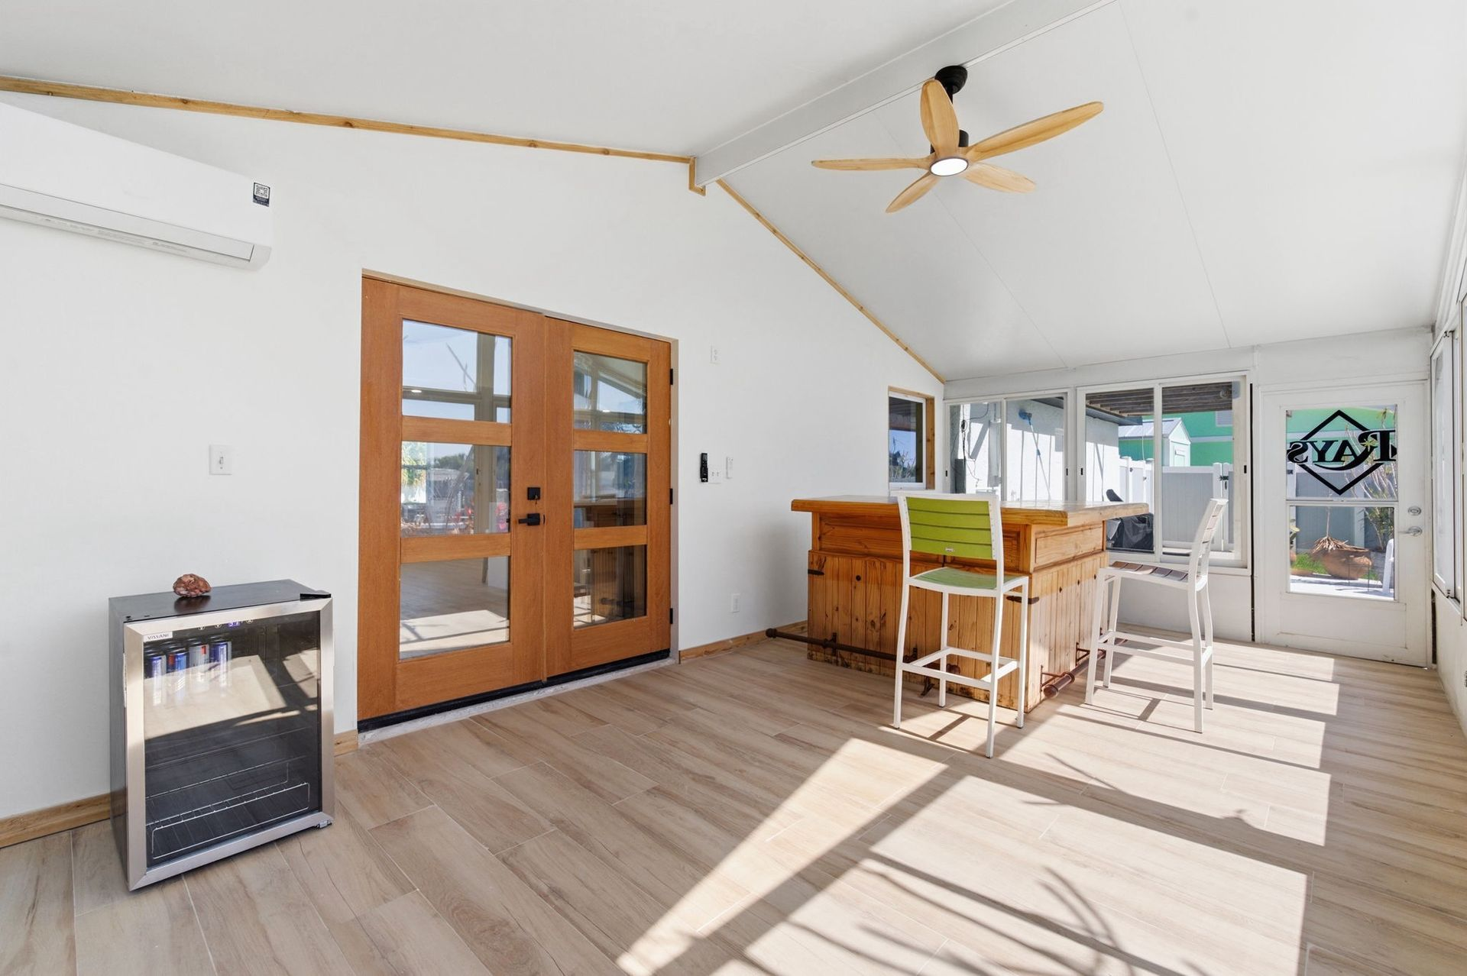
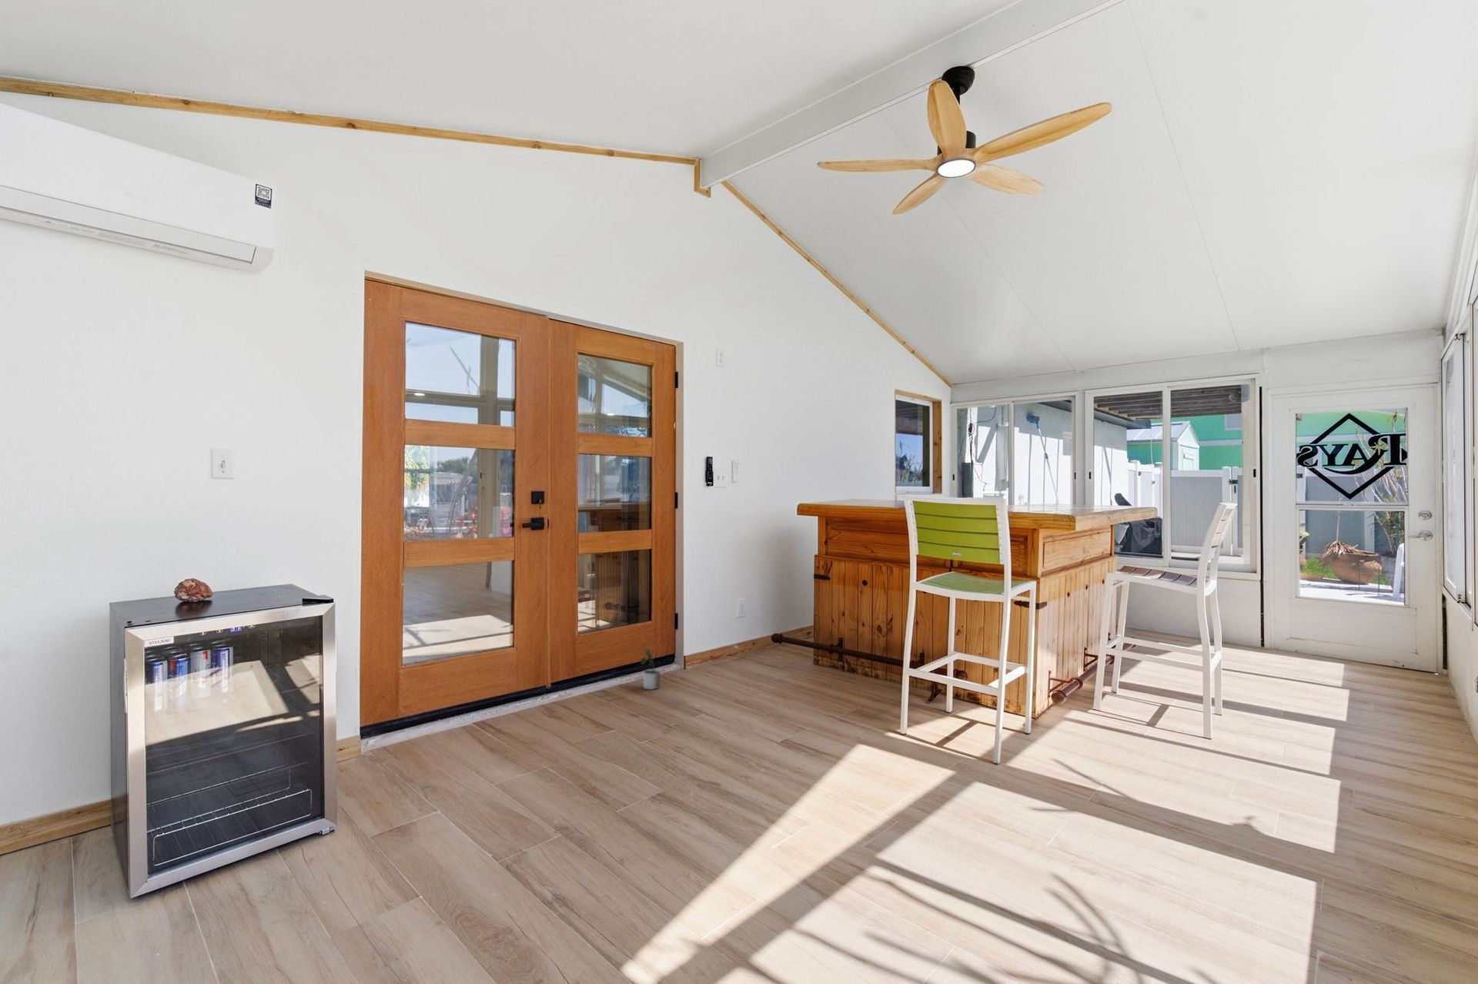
+ potted plant [638,644,661,691]
